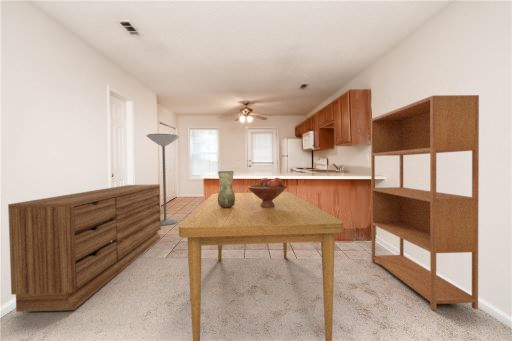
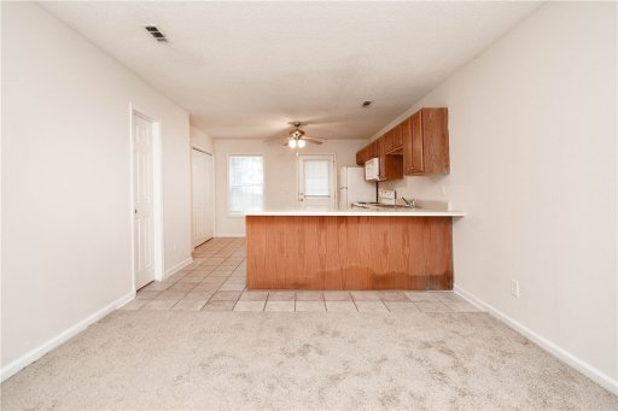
- dining table [178,191,344,341]
- fruit bowl [247,177,288,207]
- bookshelf [370,94,480,312]
- vase [217,170,235,208]
- sideboard [7,183,162,313]
- floor lamp [146,133,181,226]
